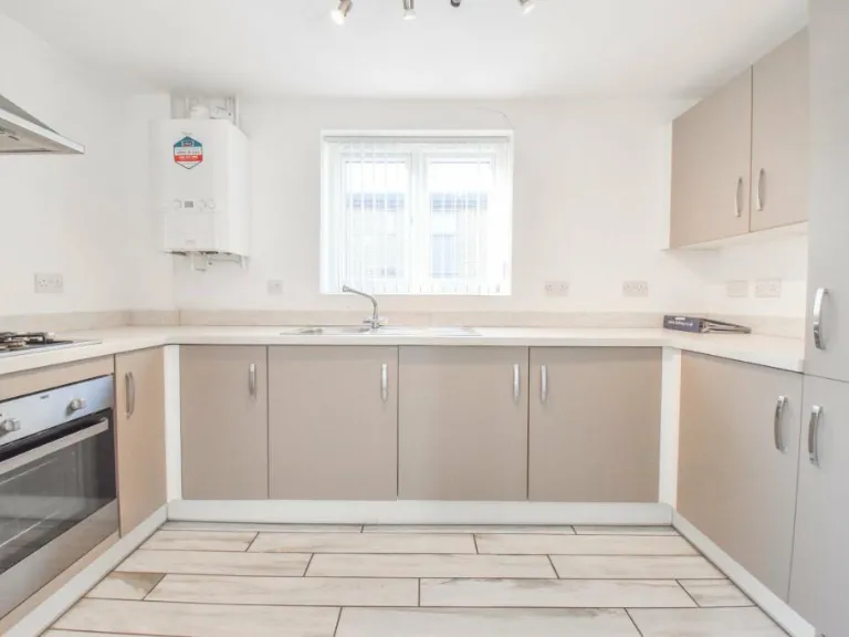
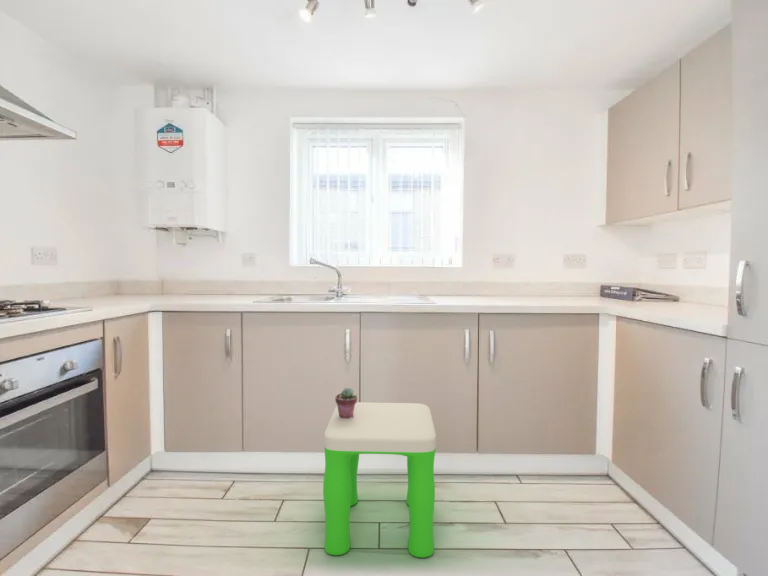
+ stool [322,401,437,559]
+ potted succulent [334,387,358,419]
